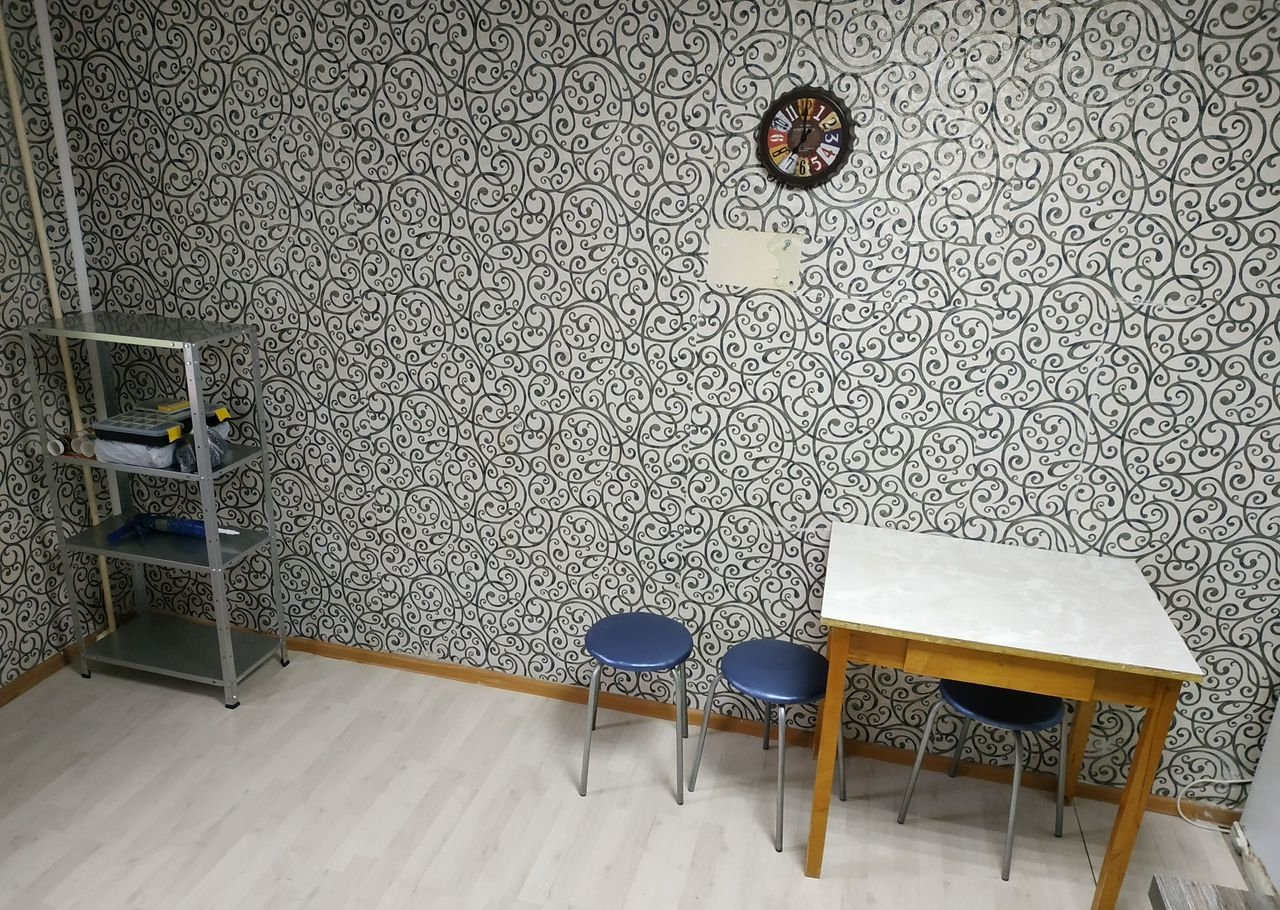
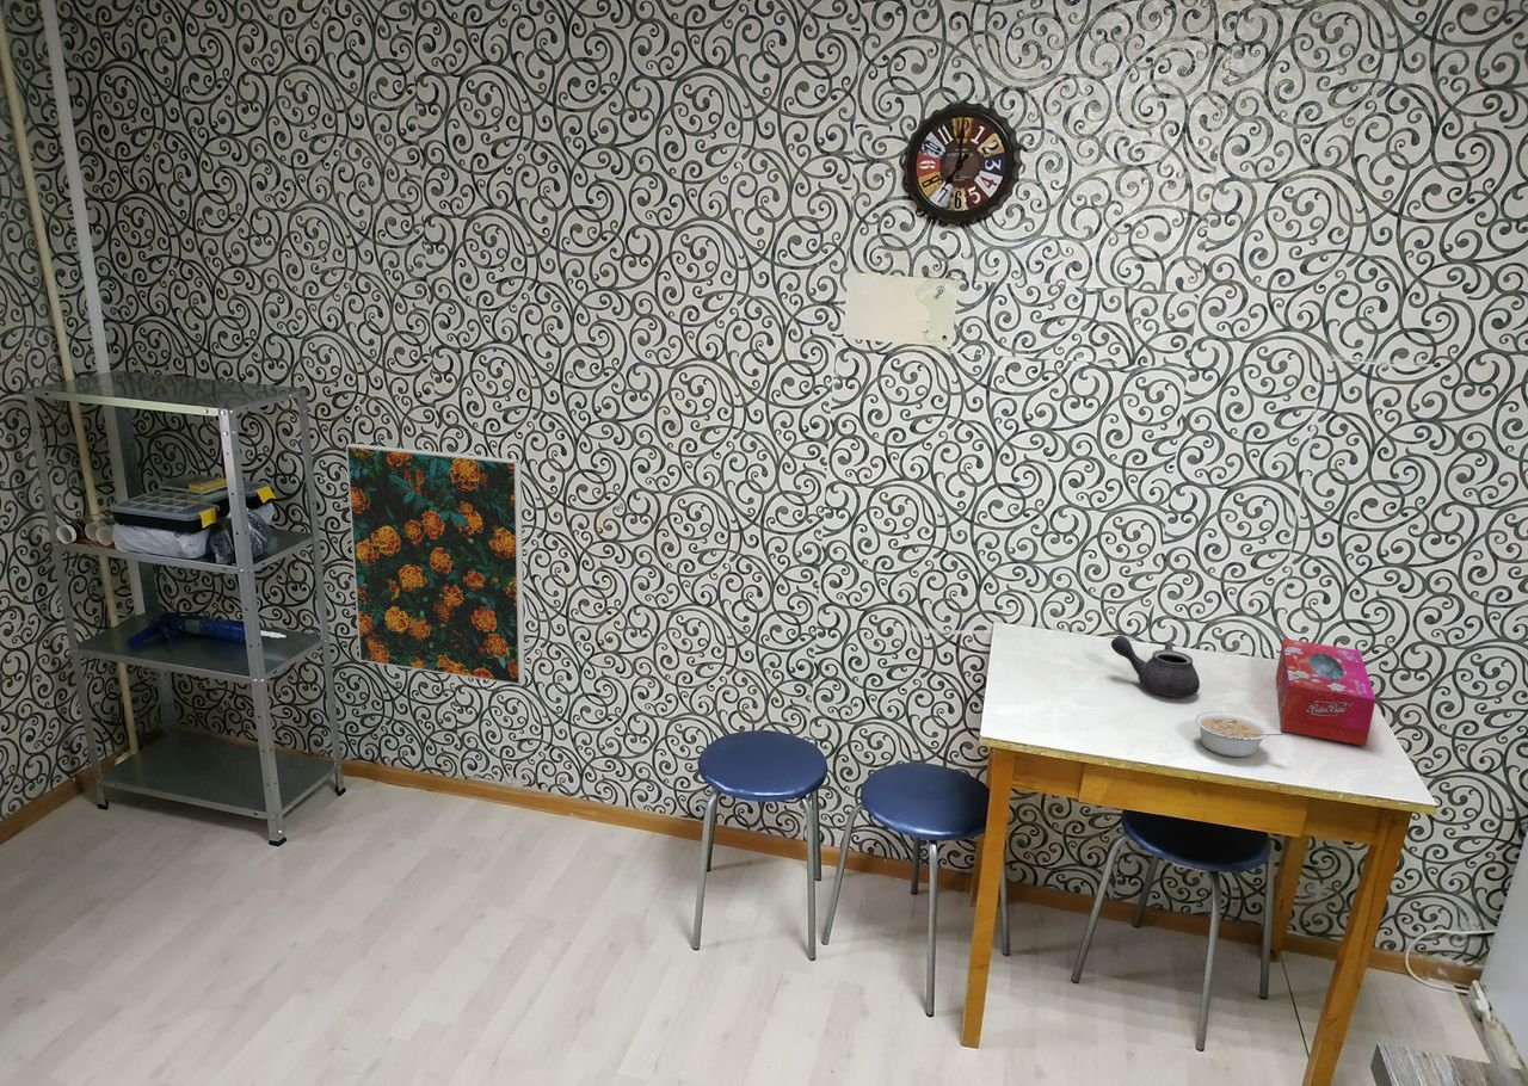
+ teapot [1110,635,1201,698]
+ legume [1194,710,1287,758]
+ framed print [345,443,526,686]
+ tissue box [1275,637,1376,747]
